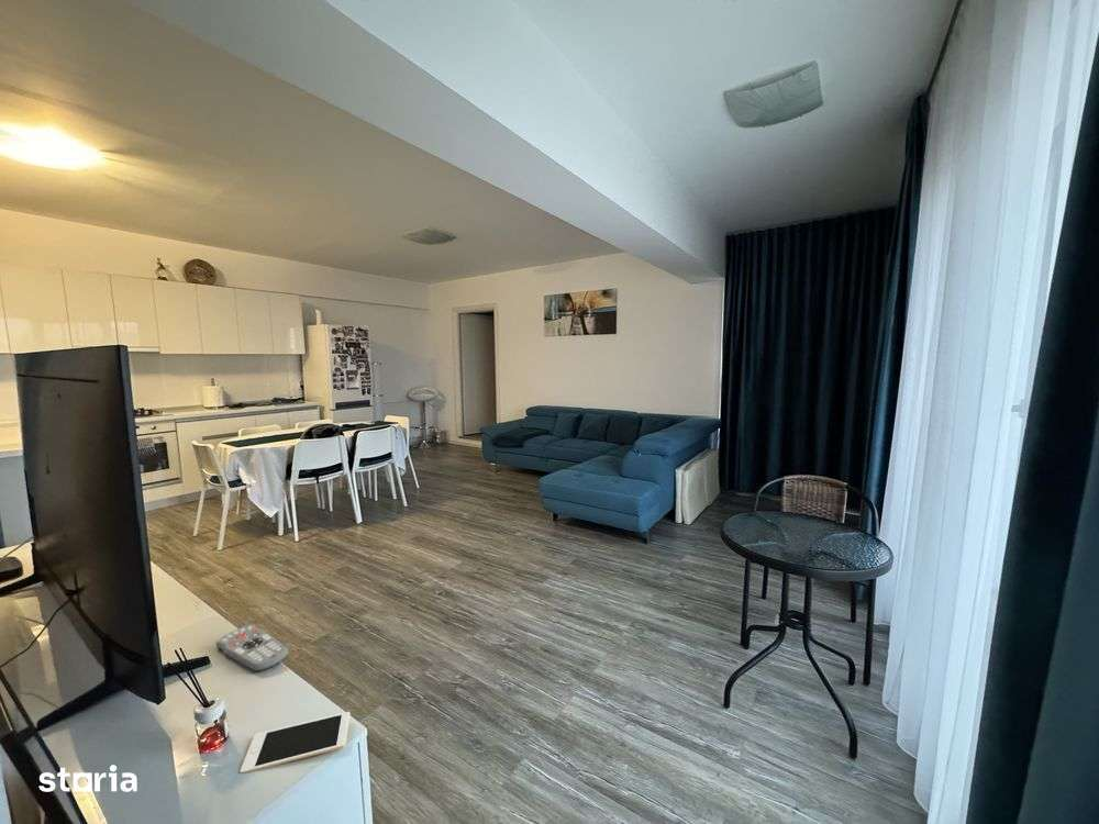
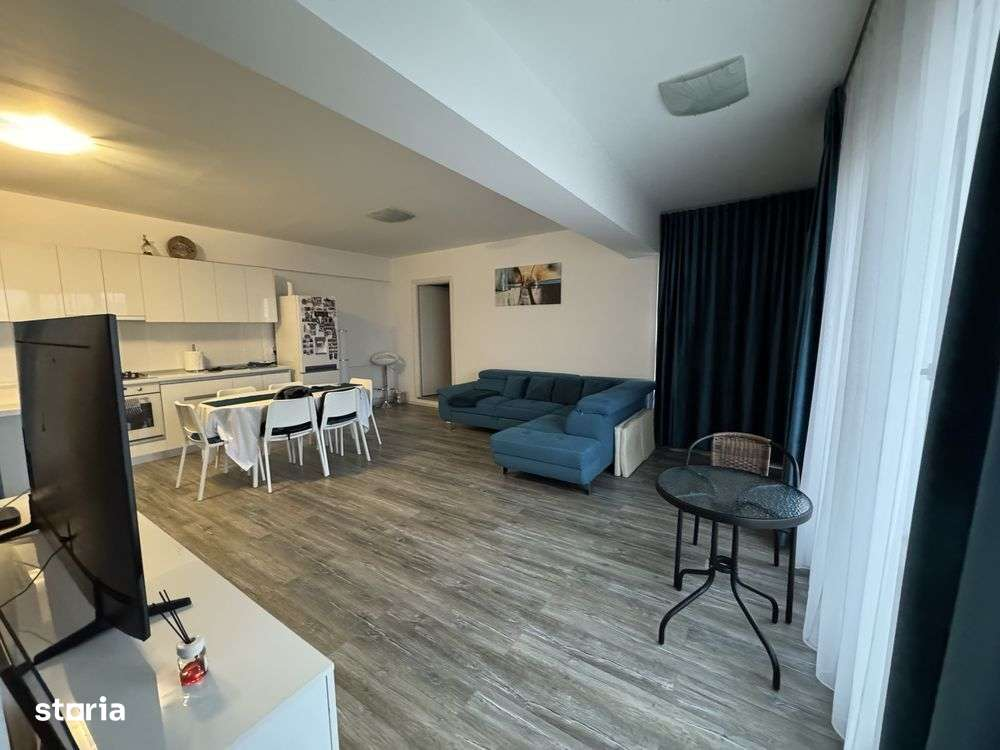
- cell phone [240,711,351,773]
- remote control [214,623,289,672]
